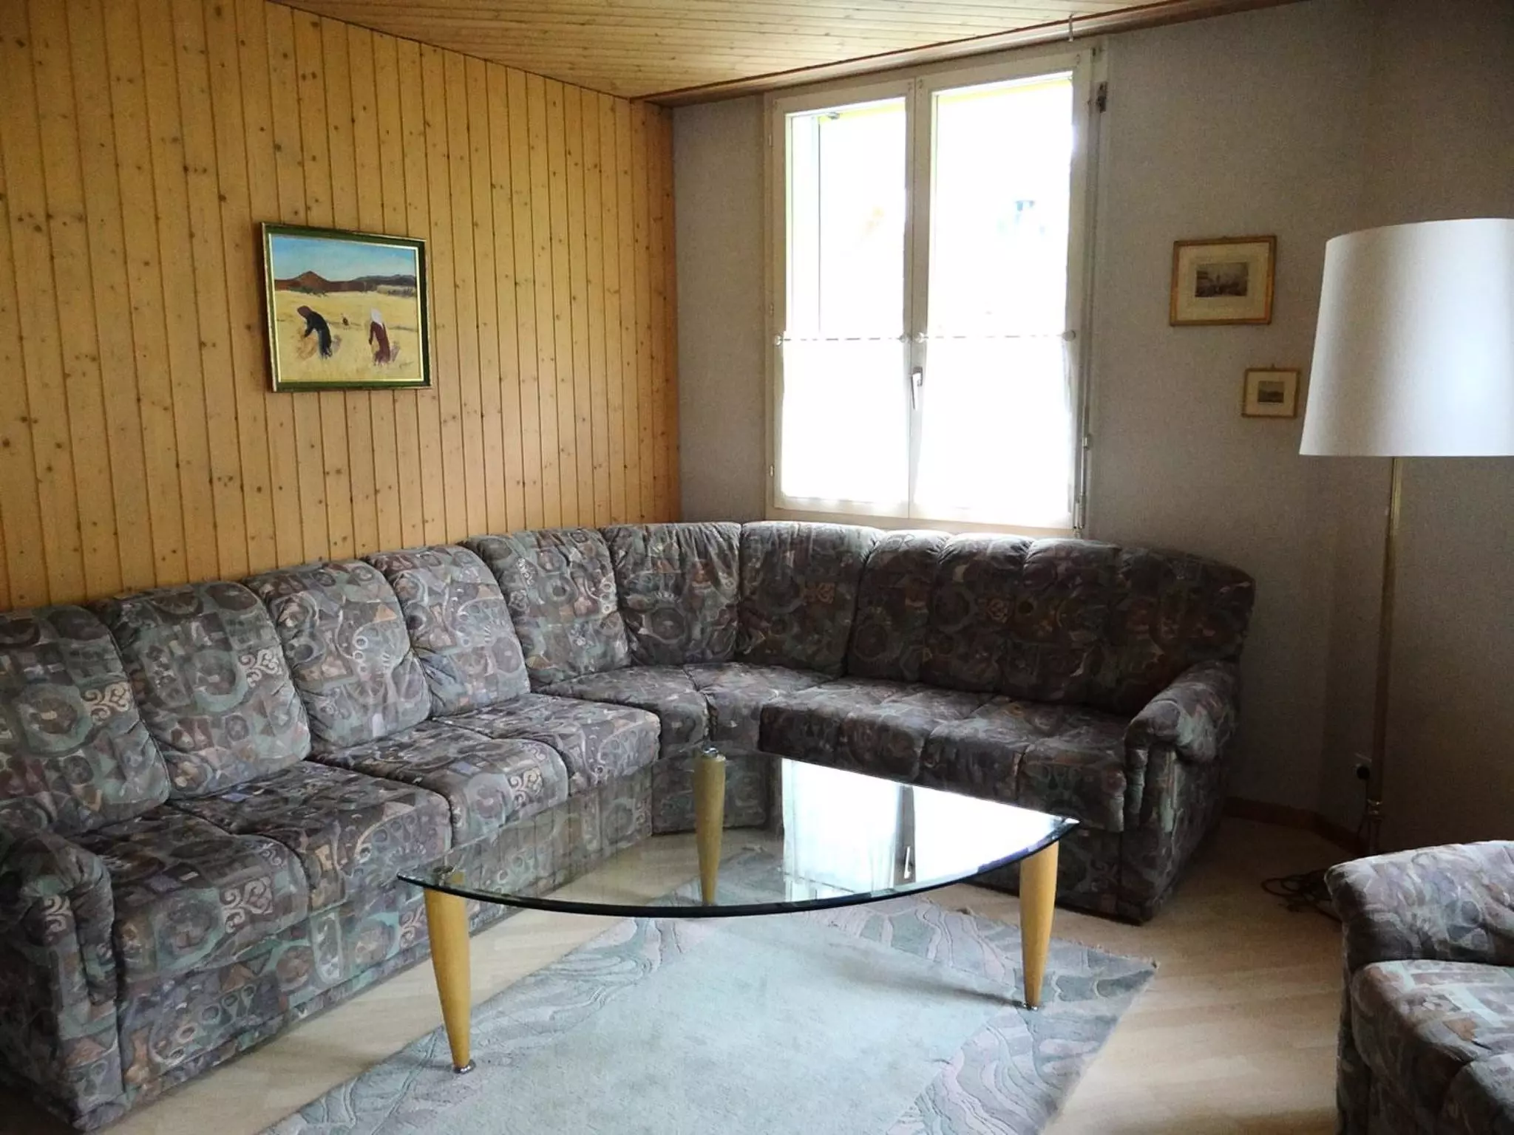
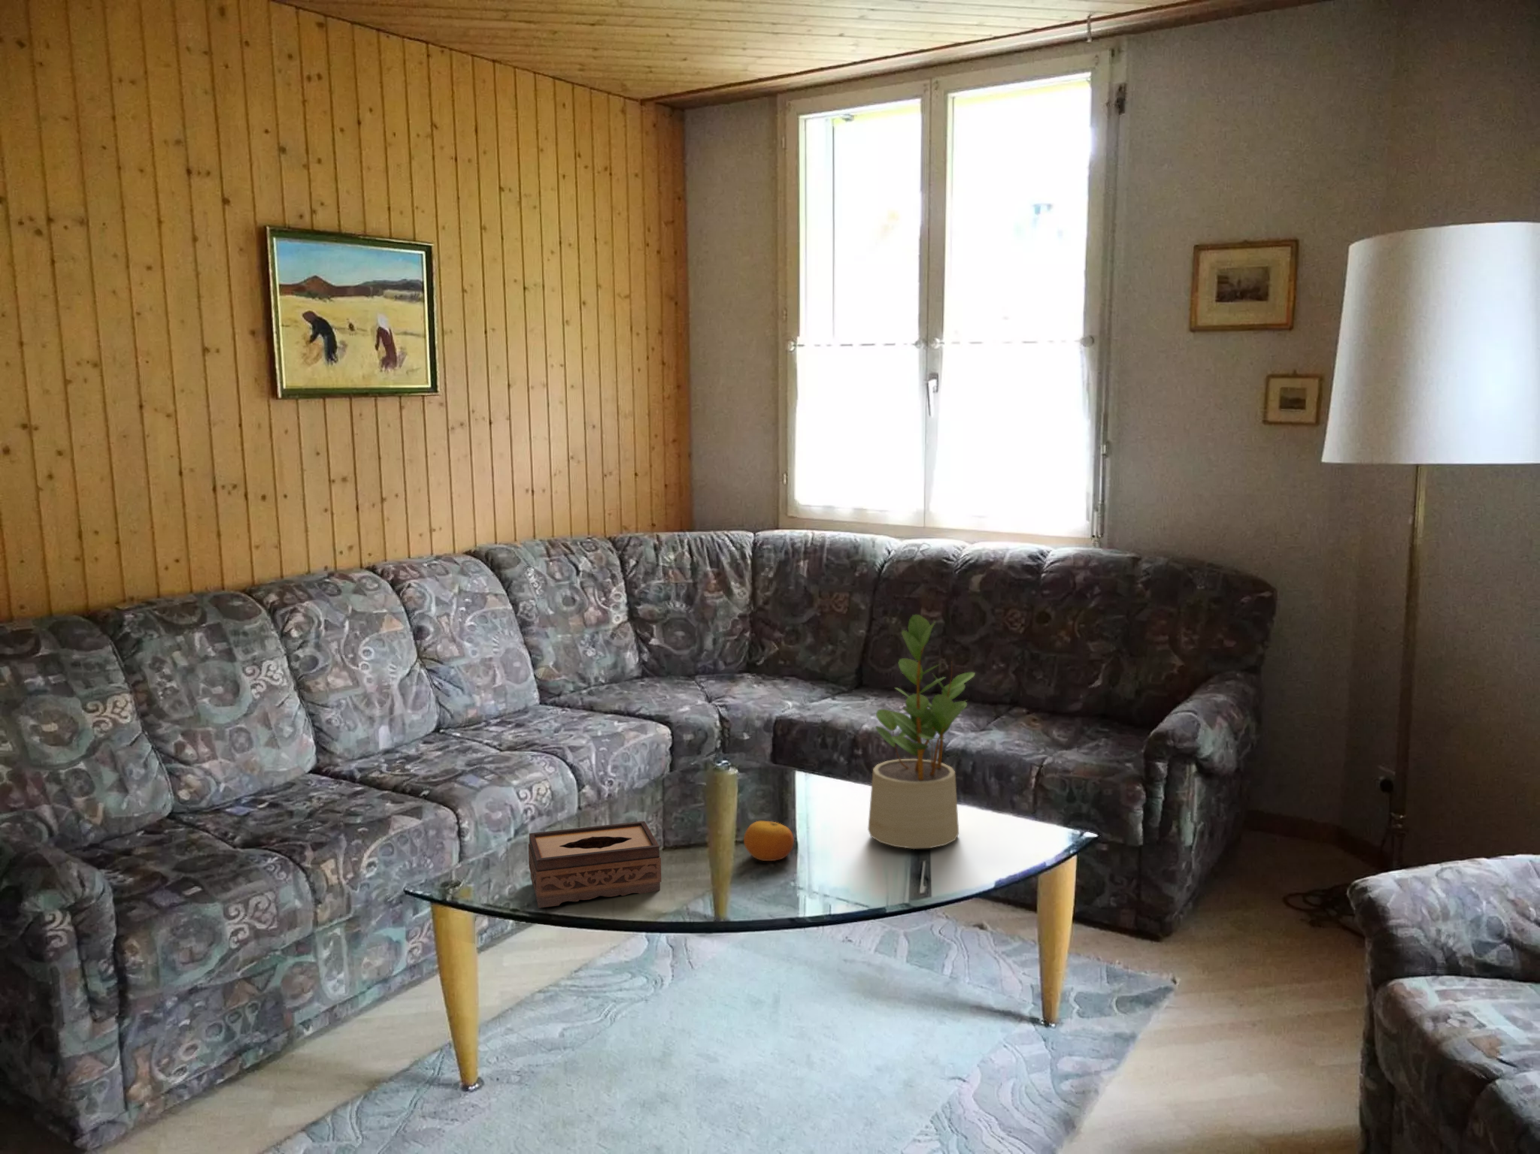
+ tissue box [527,821,662,908]
+ fruit [743,821,794,862]
+ potted plant [867,613,976,850]
